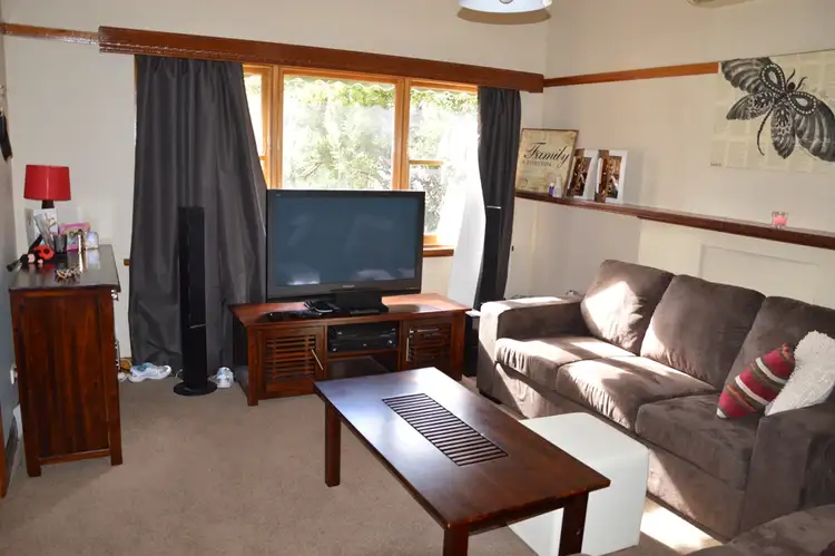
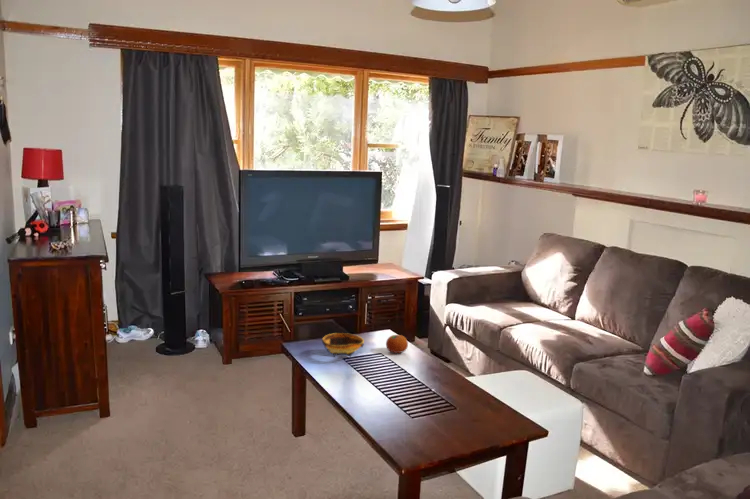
+ bowl [321,332,365,357]
+ fruit [385,334,409,354]
